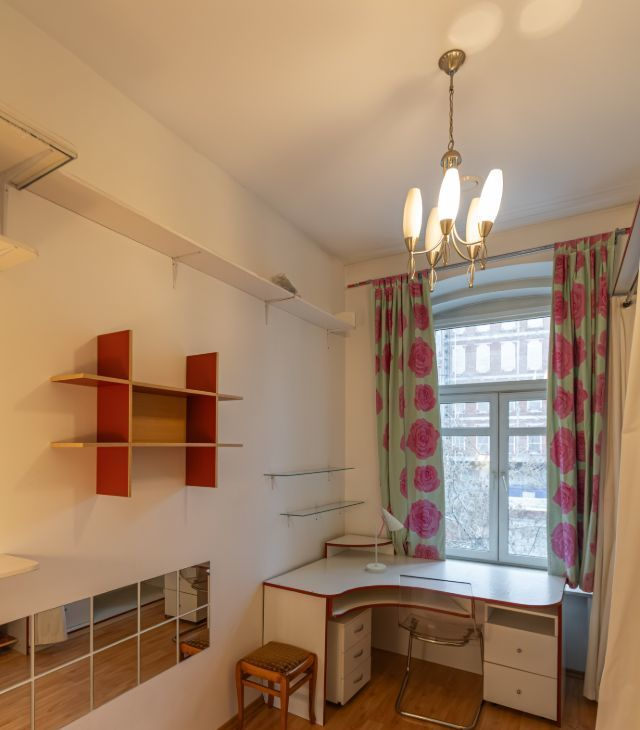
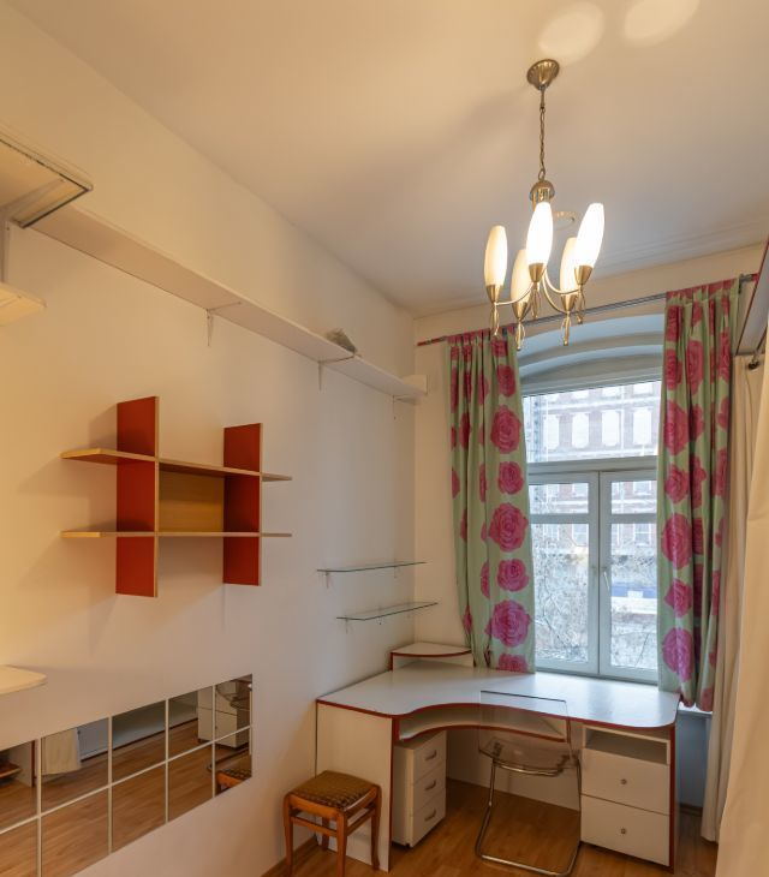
- desk lamp [366,506,405,574]
